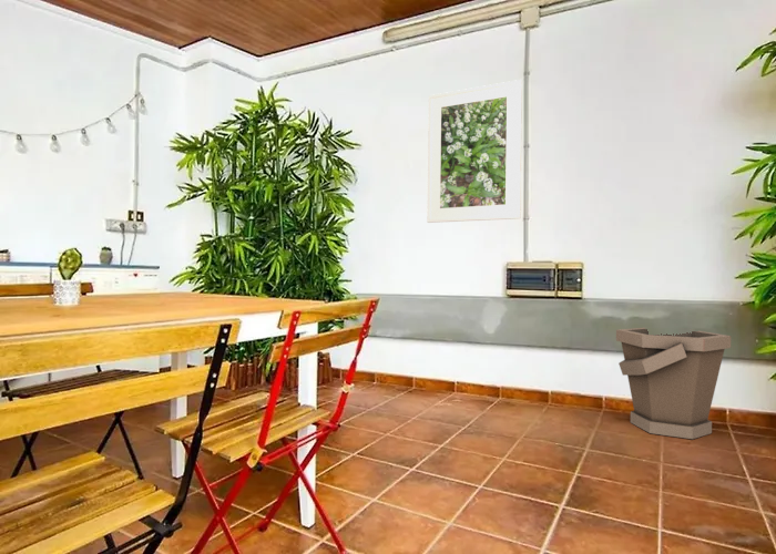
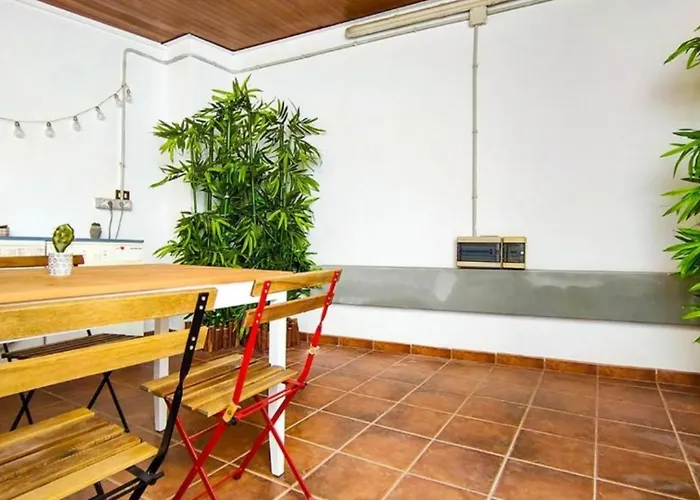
- bucket [615,327,732,440]
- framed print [426,79,523,224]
